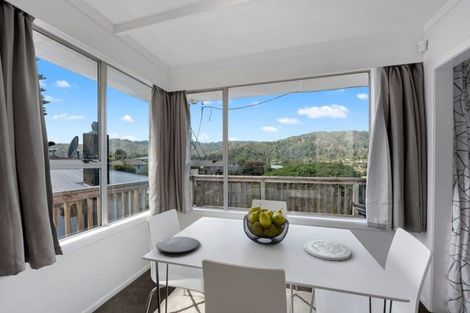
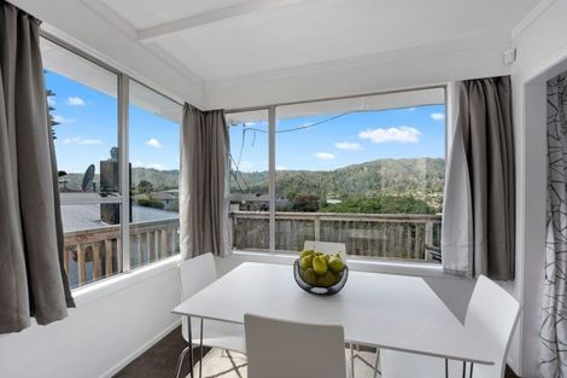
- plate [303,238,351,261]
- plate [155,236,201,254]
